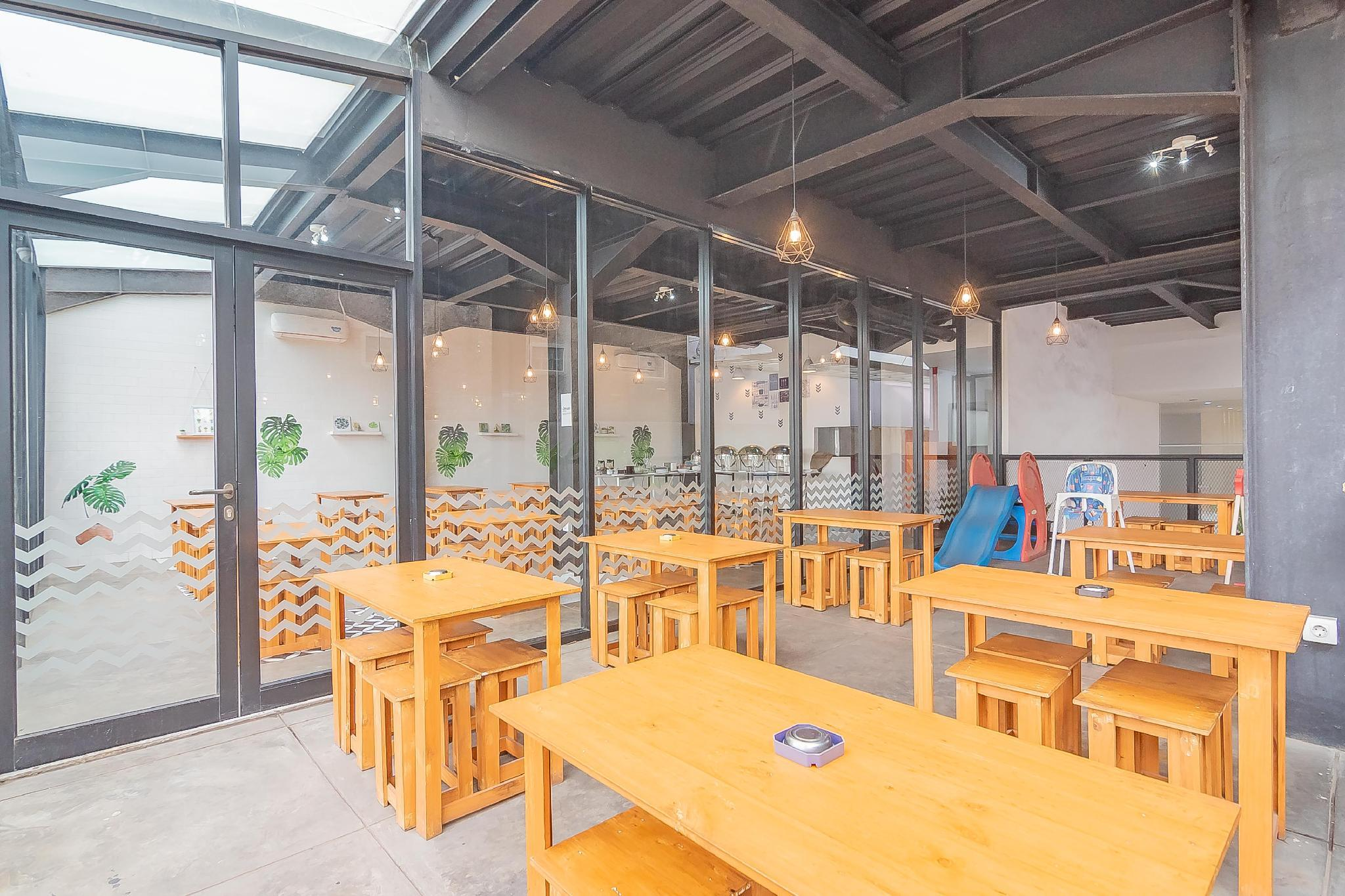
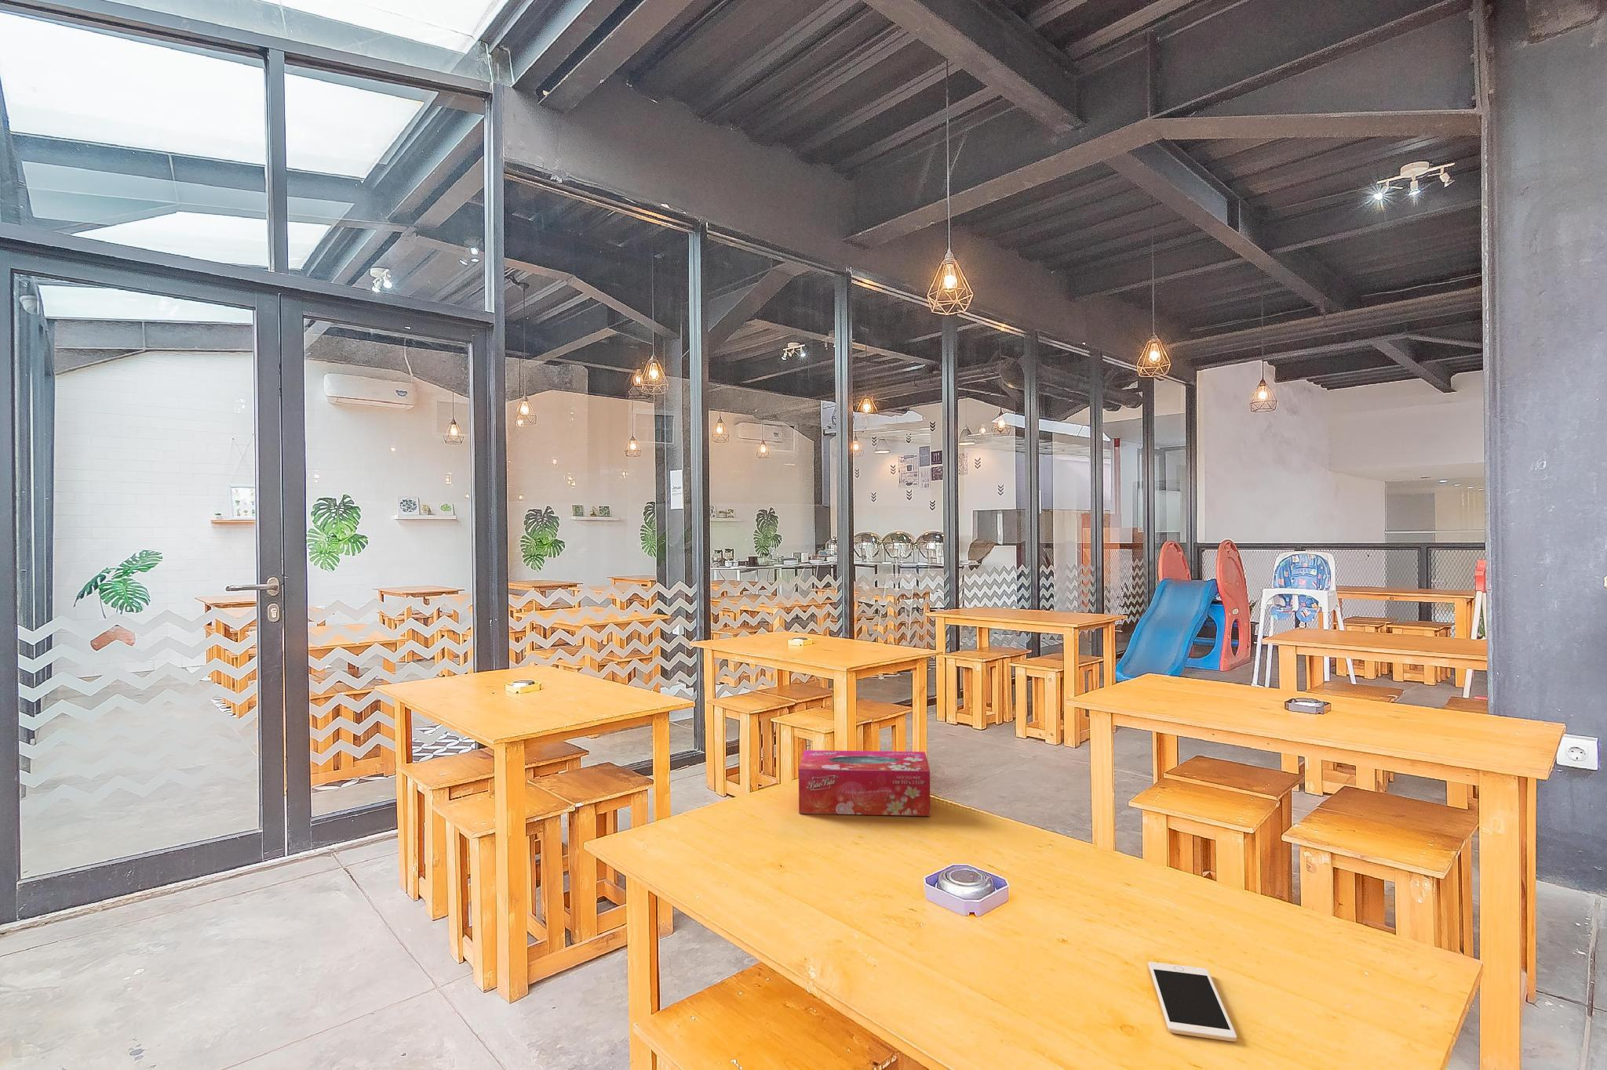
+ cell phone [1147,961,1238,1043]
+ tissue box [798,750,932,817]
